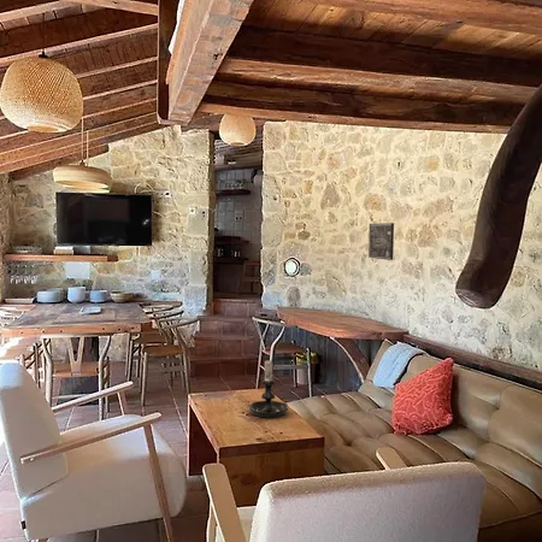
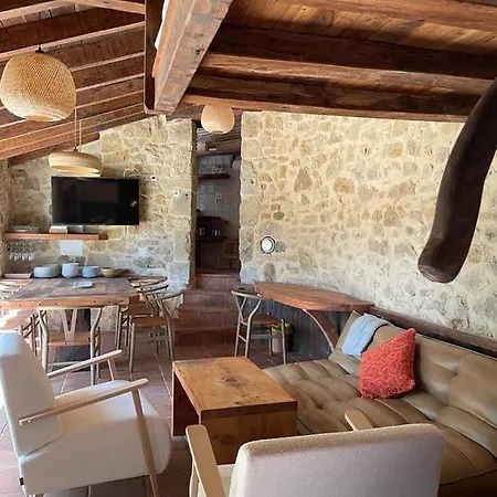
- candle holder [248,357,289,419]
- wall art [367,222,395,261]
